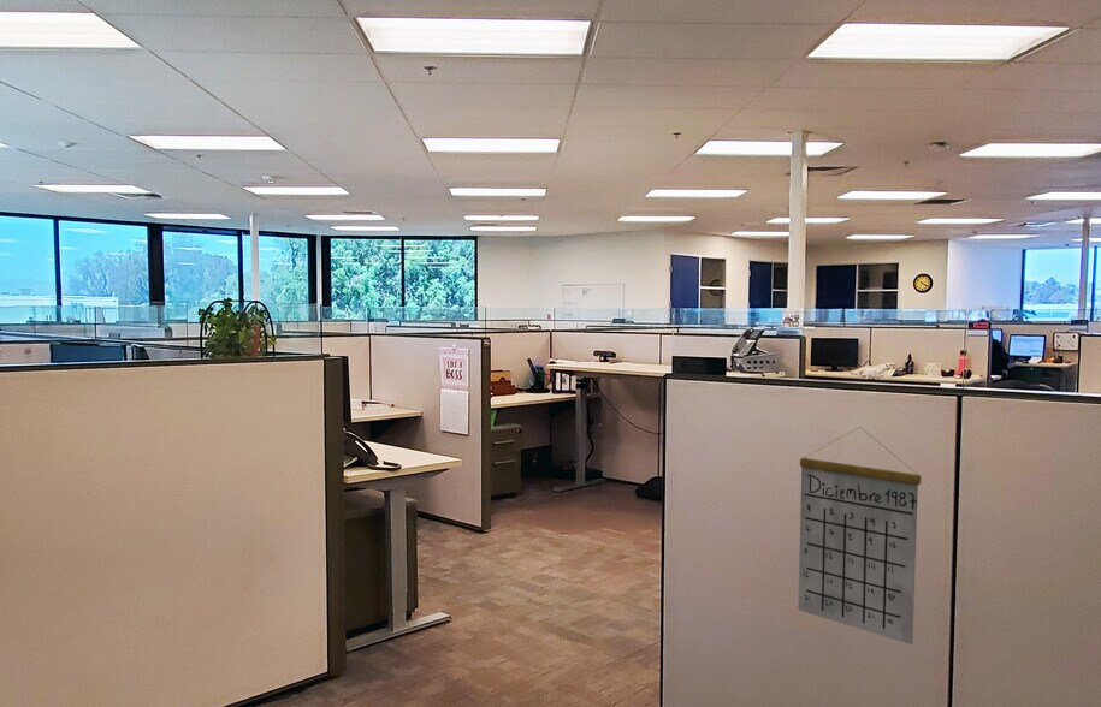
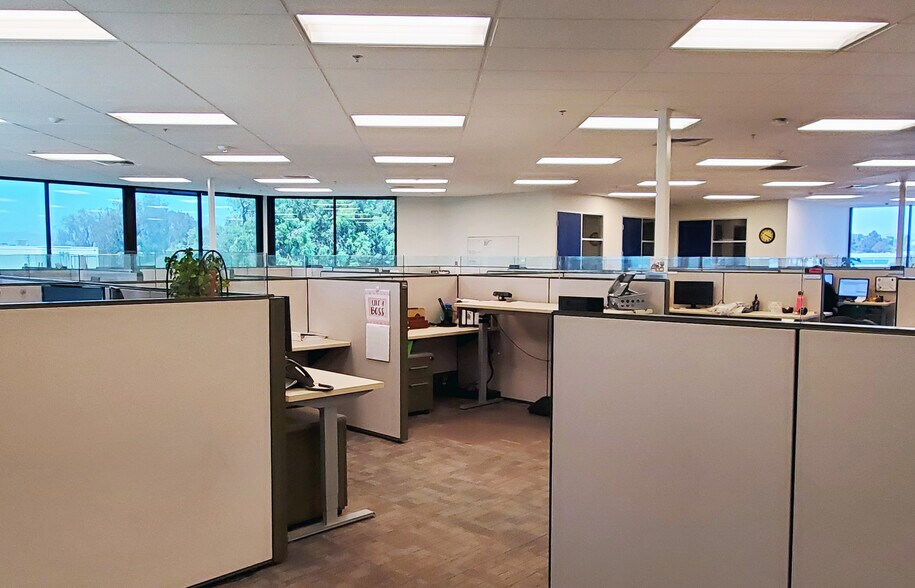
- calendar [797,427,922,646]
